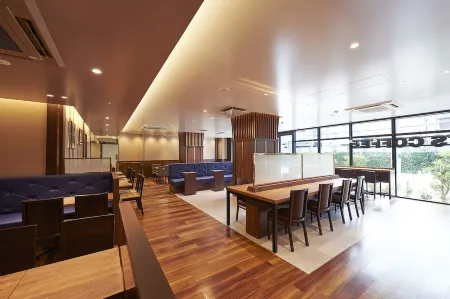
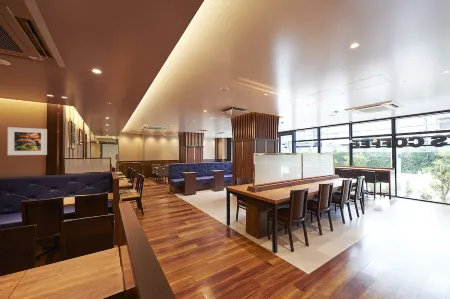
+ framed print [7,126,48,156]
